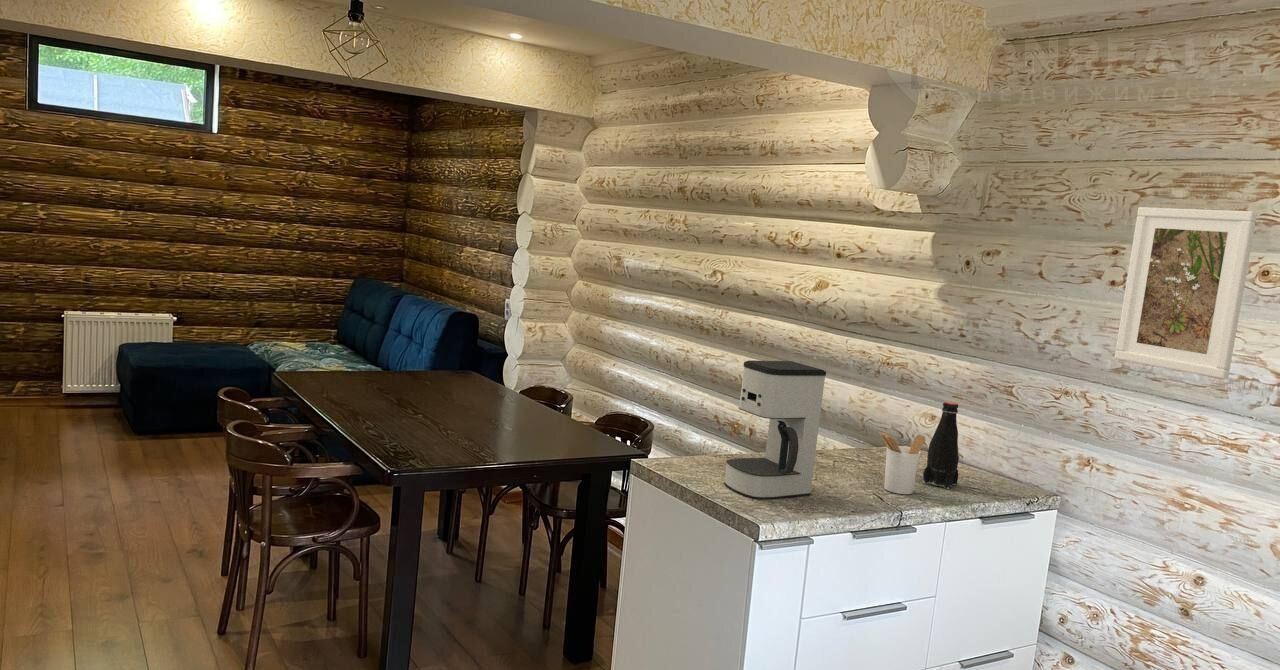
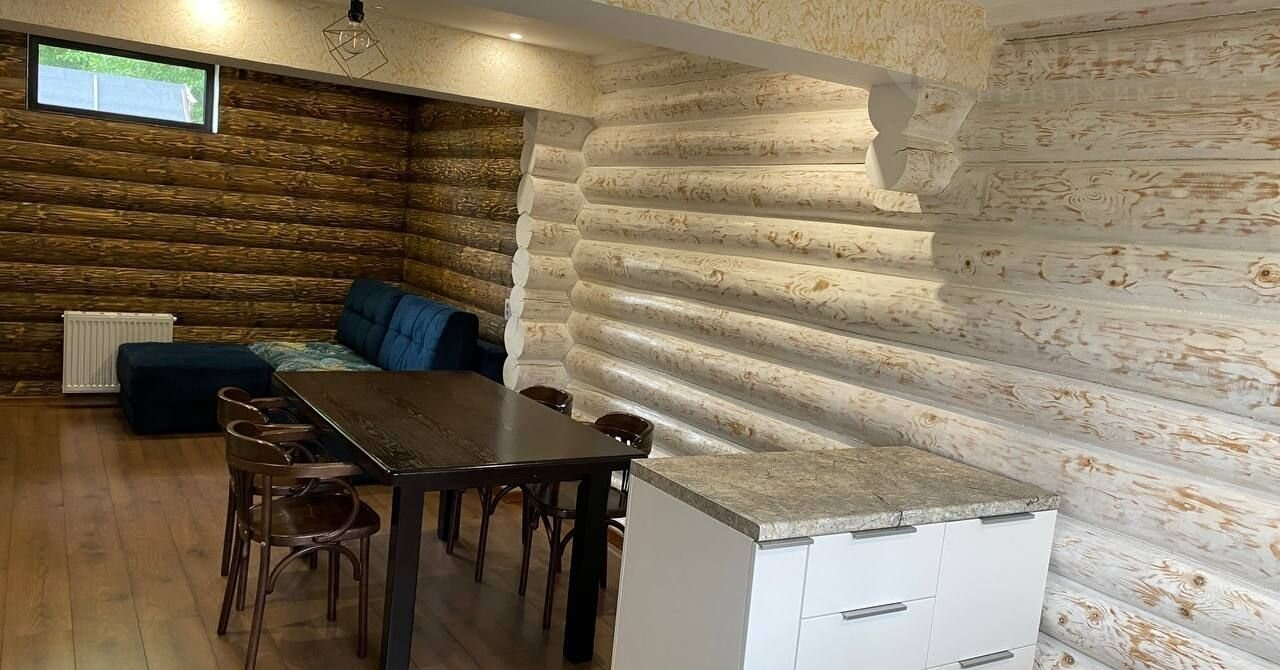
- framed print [1114,206,1258,380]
- bottle [921,401,960,490]
- coffee maker [723,359,827,500]
- utensil holder [878,431,926,495]
